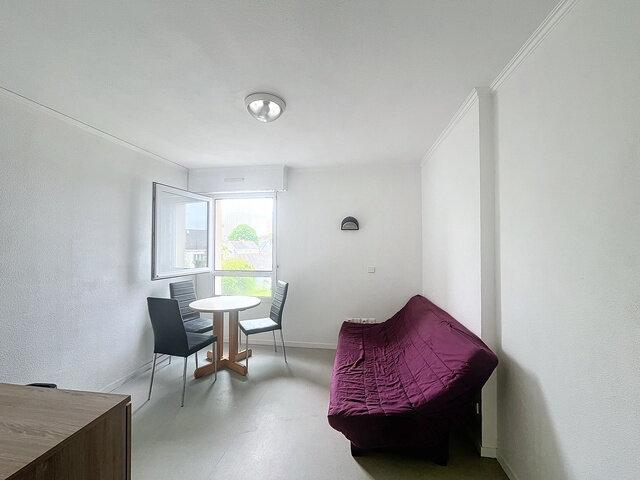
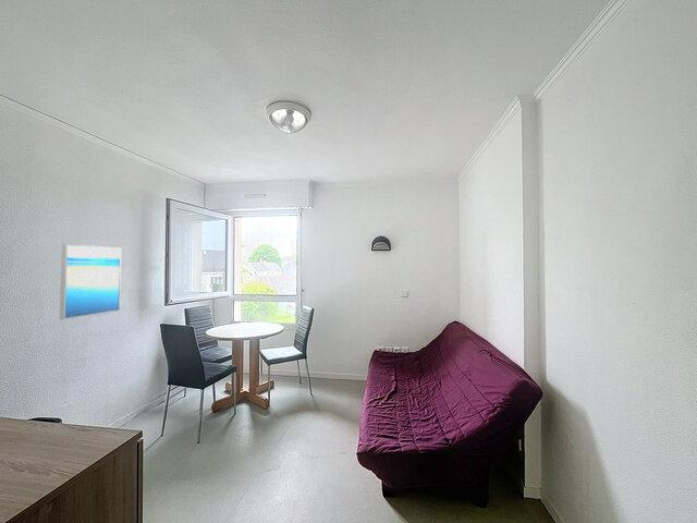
+ wall art [59,243,122,320]
